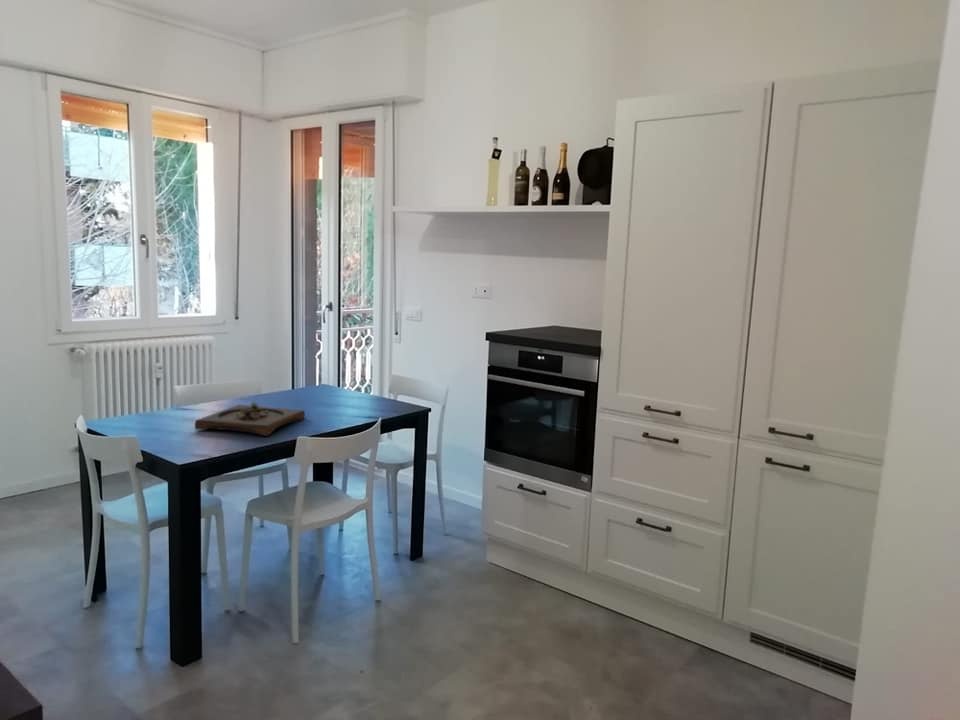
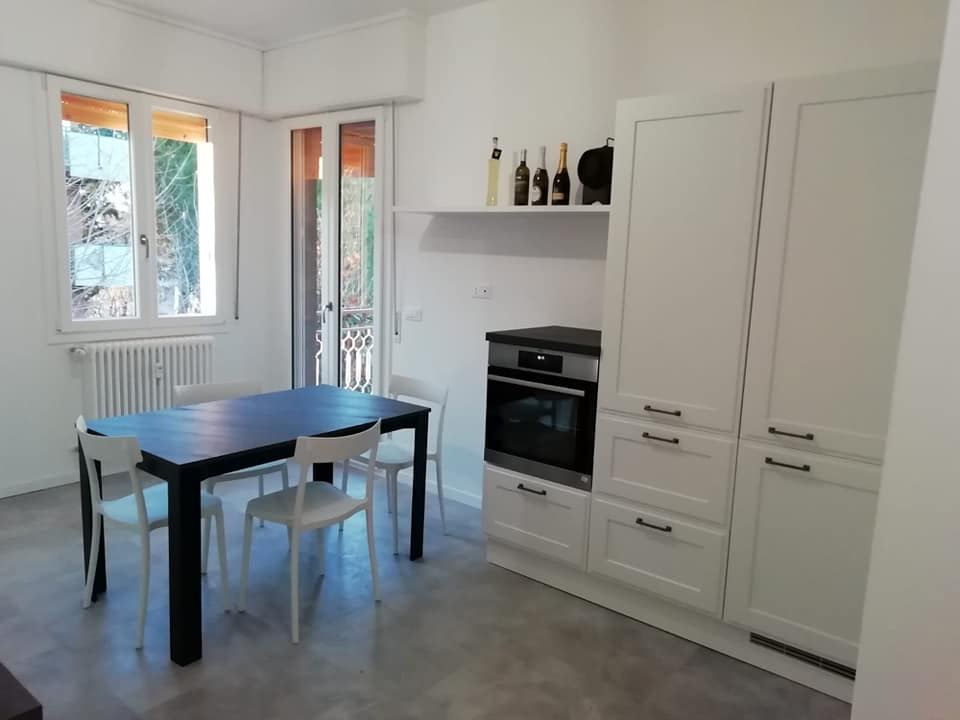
- wooden tray [194,401,306,437]
